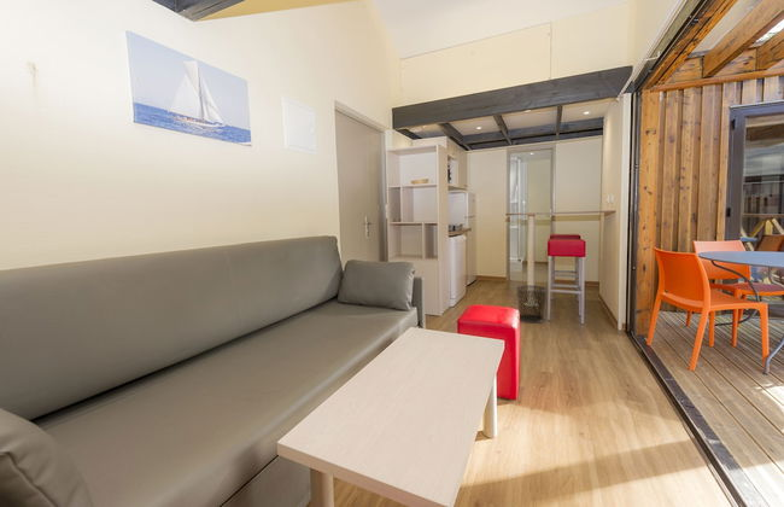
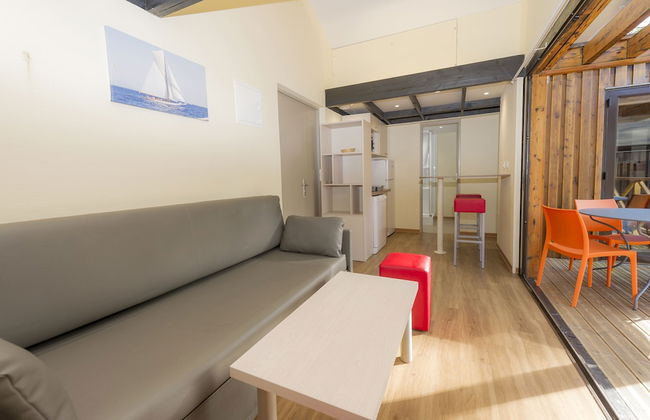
- waste bin [515,285,549,324]
